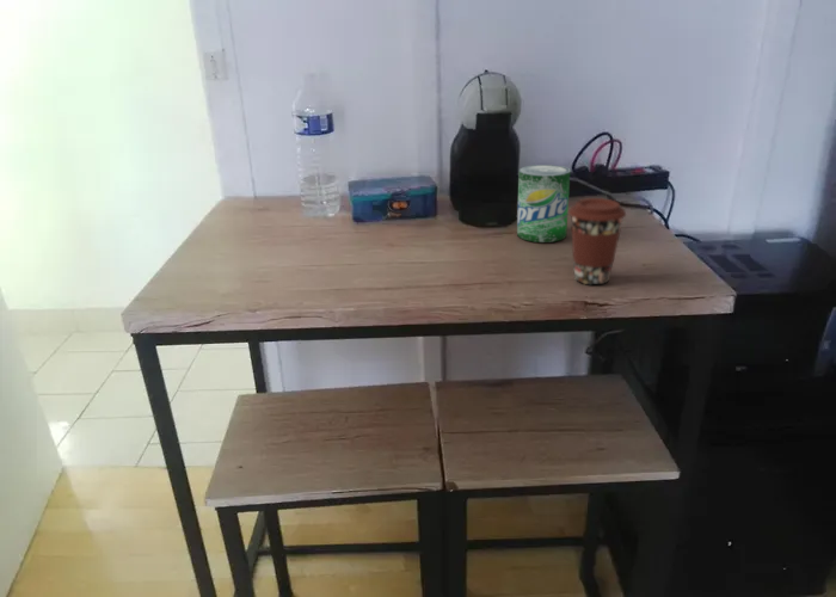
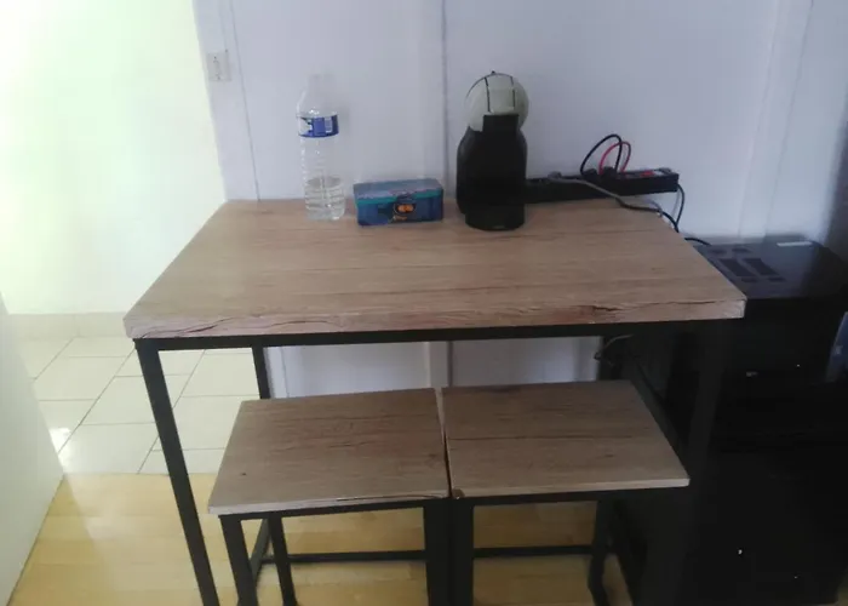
- beverage can [516,164,571,244]
- coffee cup [567,197,627,285]
